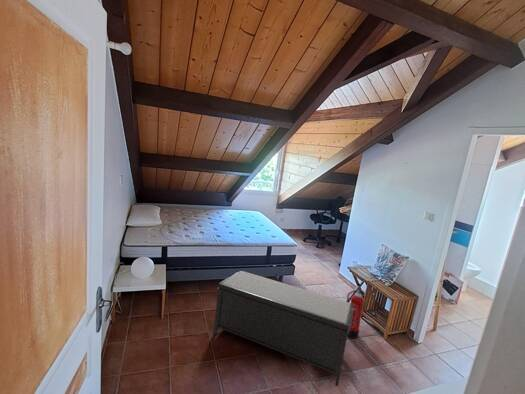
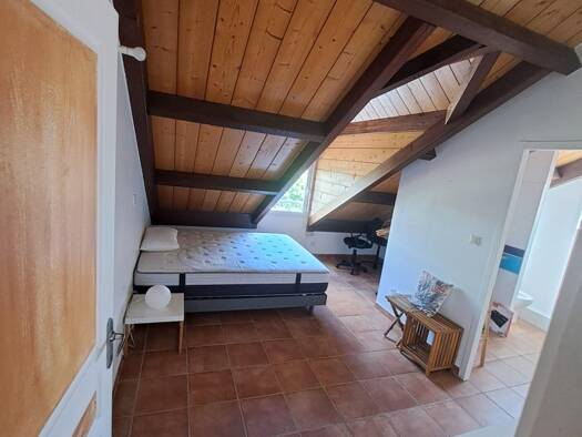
- bench [212,270,353,387]
- fire extinguisher [346,289,368,339]
